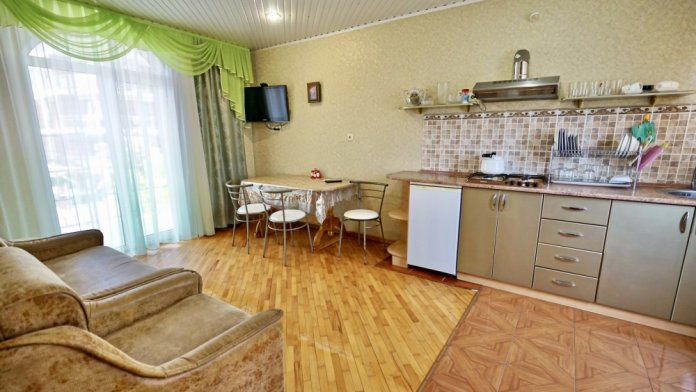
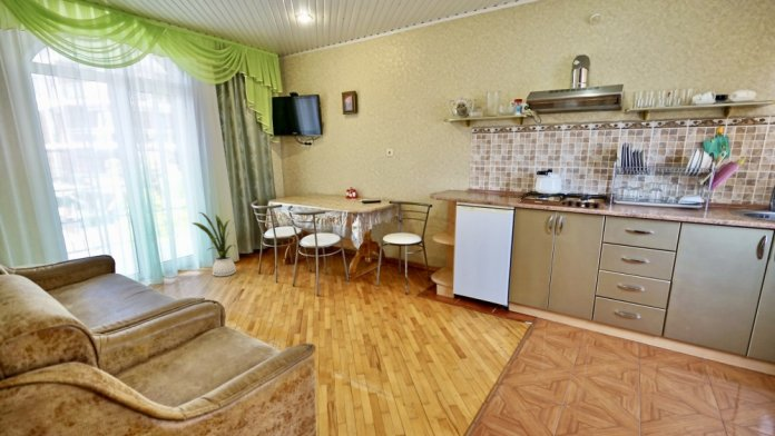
+ house plant [190,211,237,278]
